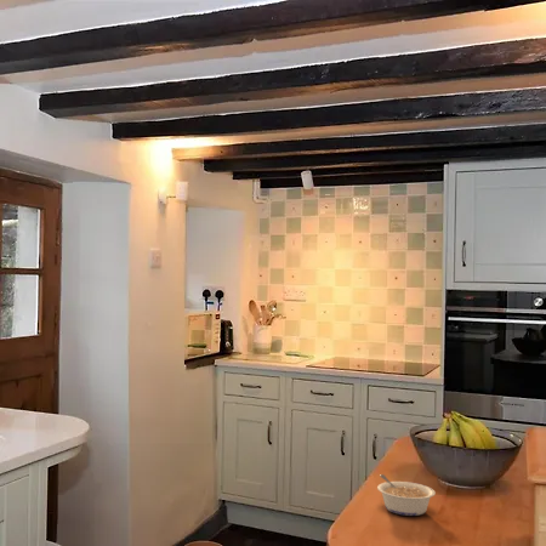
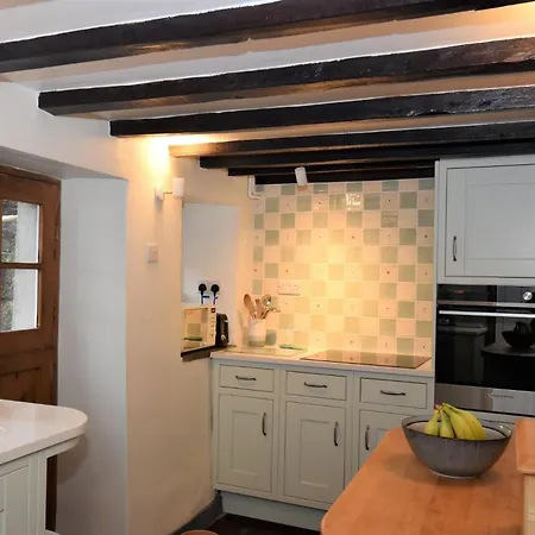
- legume [376,473,437,517]
